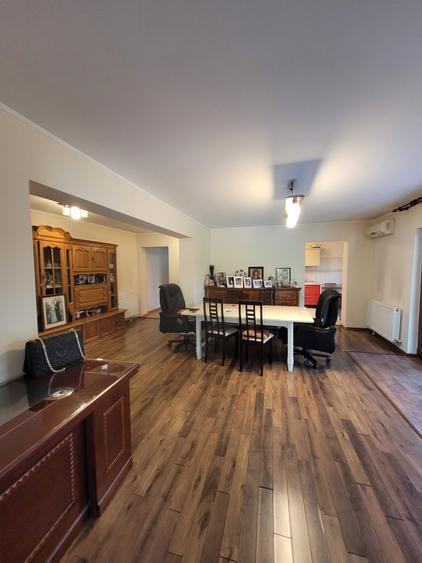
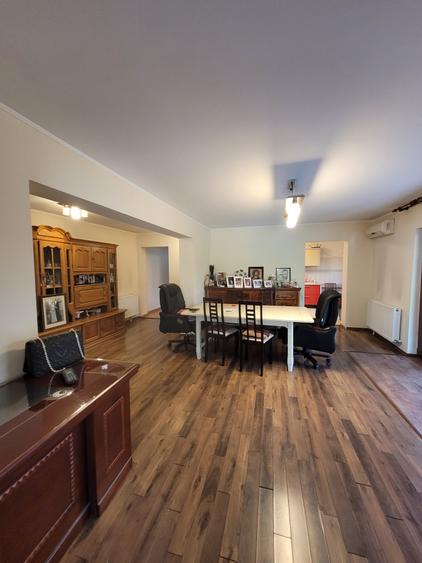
+ remote control [60,367,80,385]
